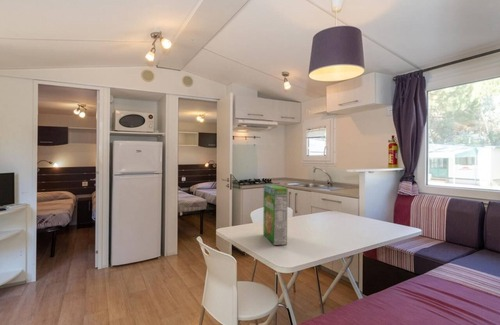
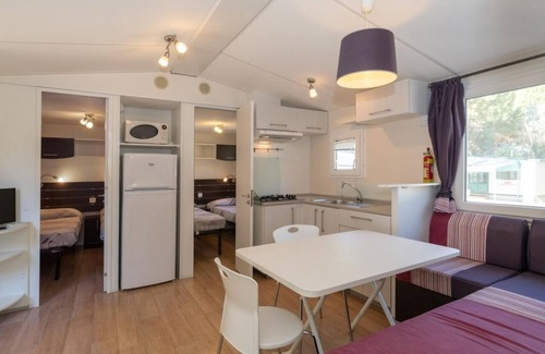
- cereal box [262,184,288,246]
